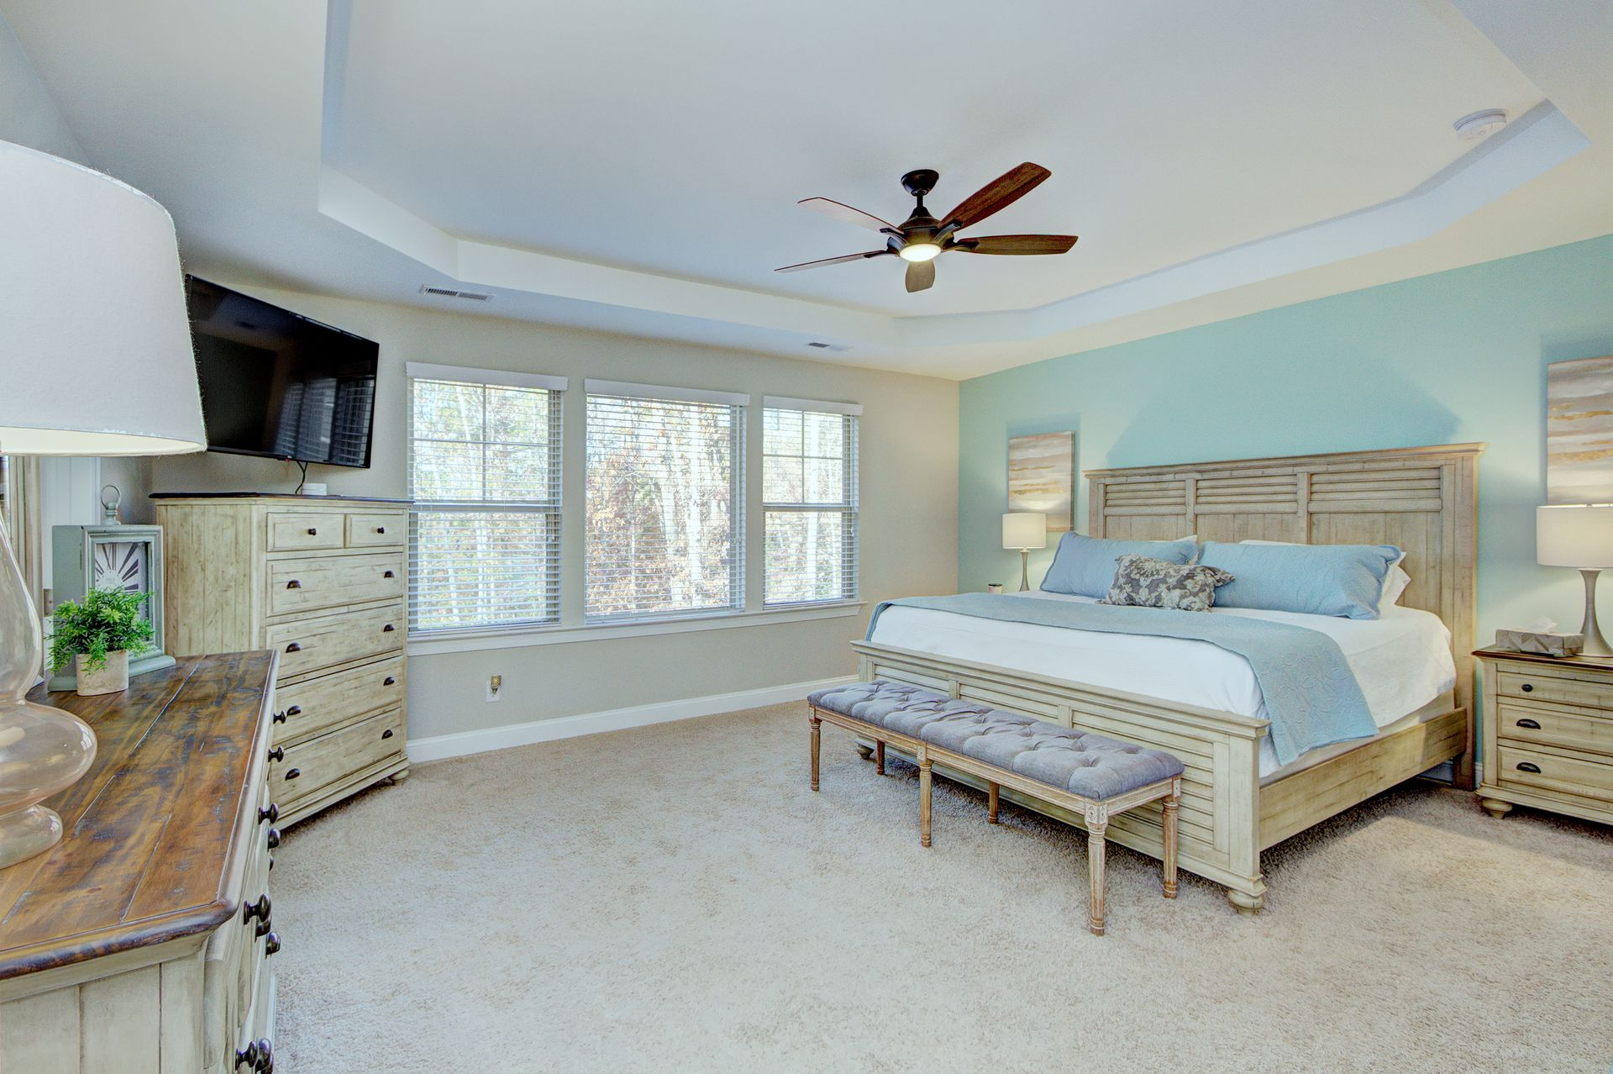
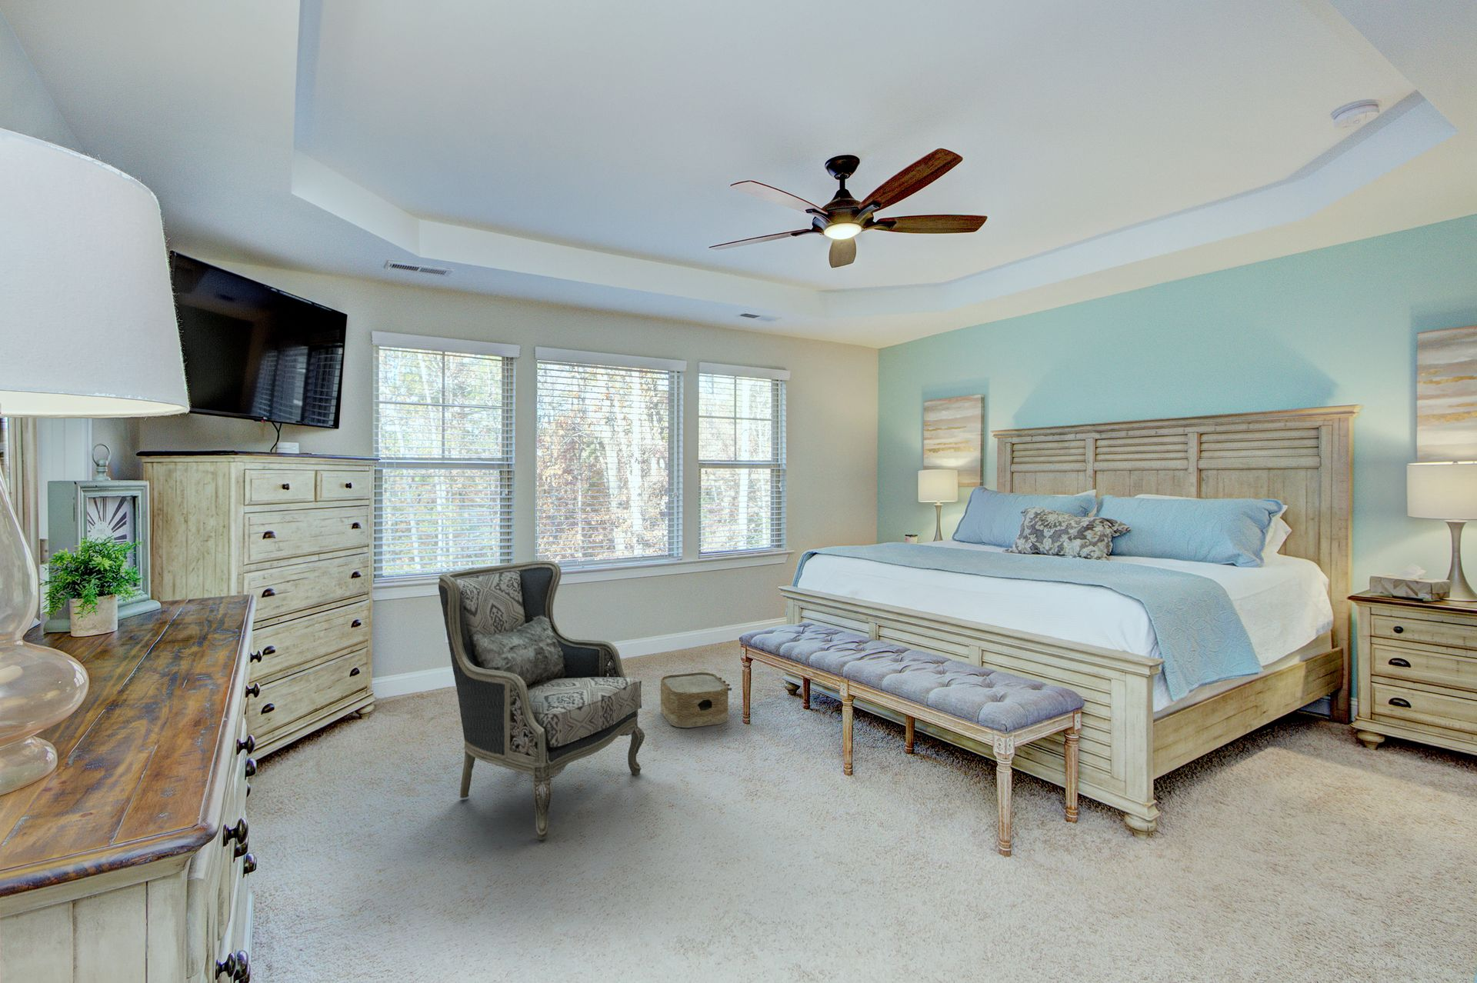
+ armchair [438,560,645,840]
+ woven basket [659,671,732,728]
